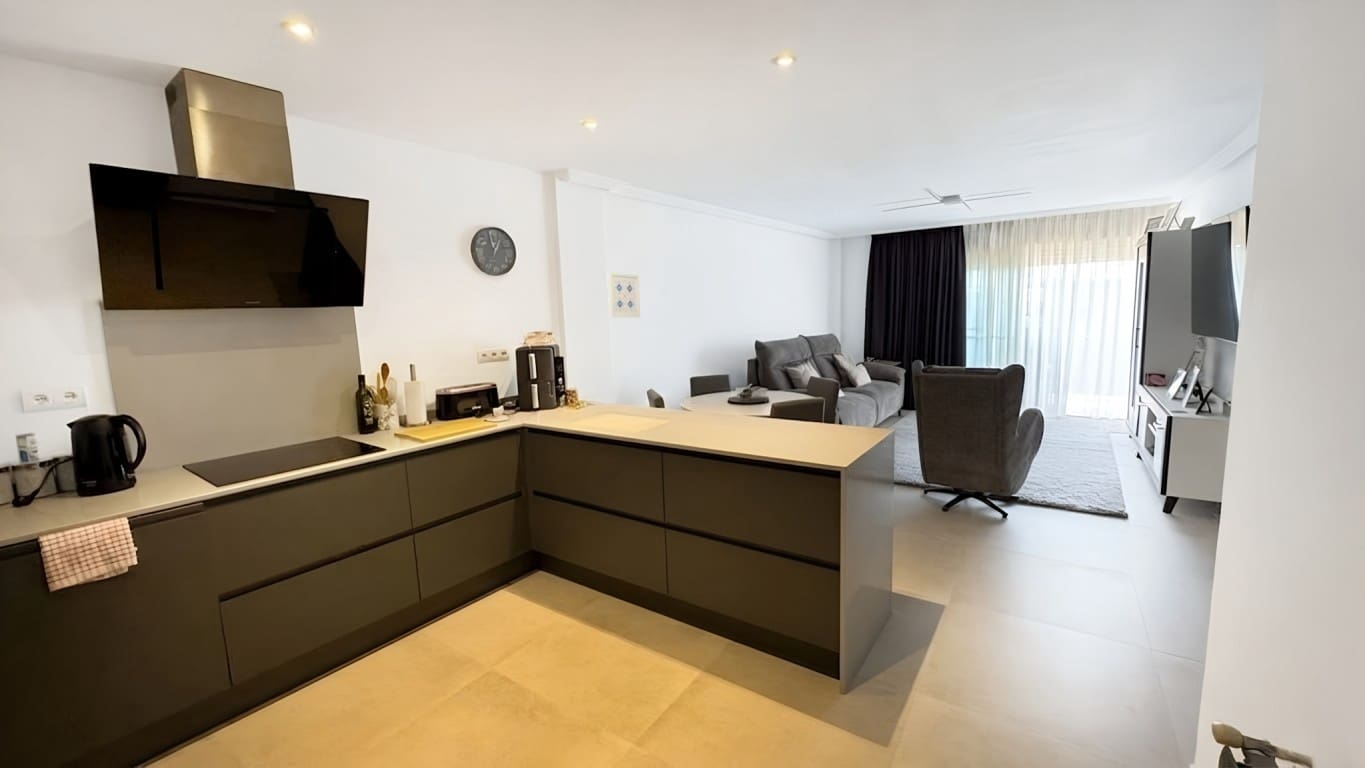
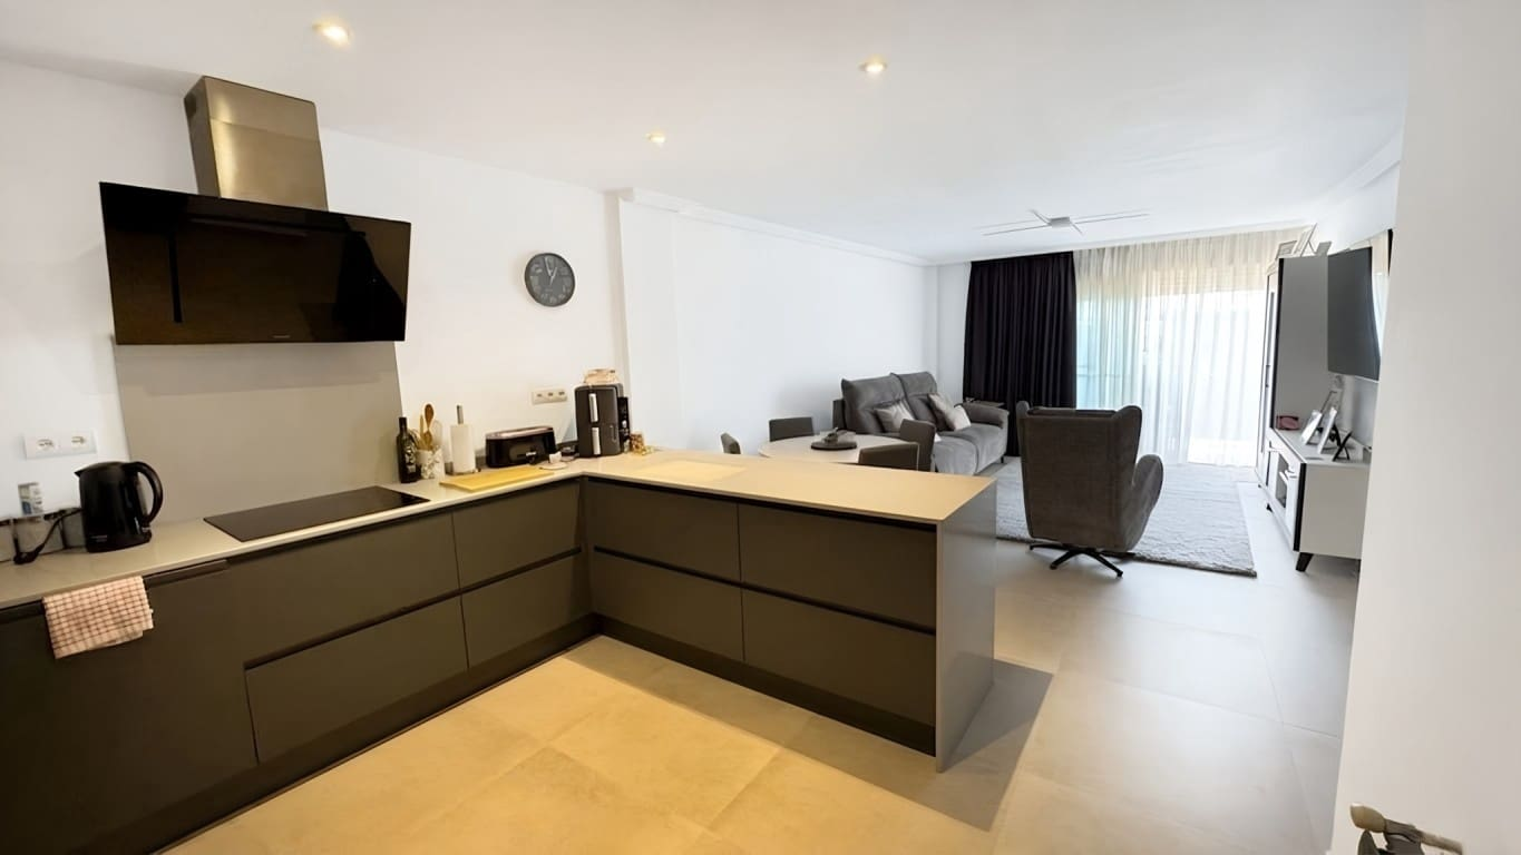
- wall art [606,271,641,319]
